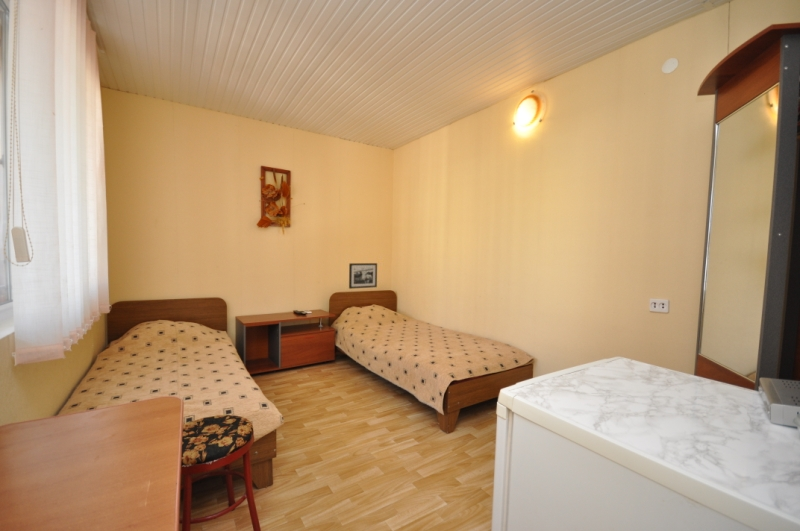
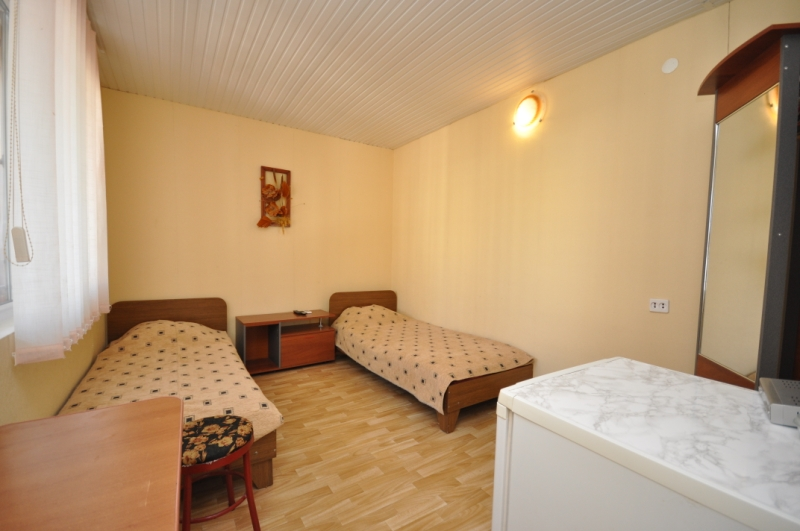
- picture frame [348,262,378,290]
